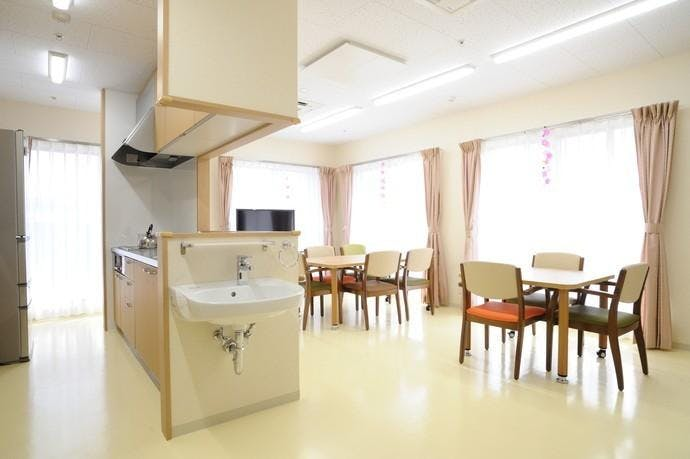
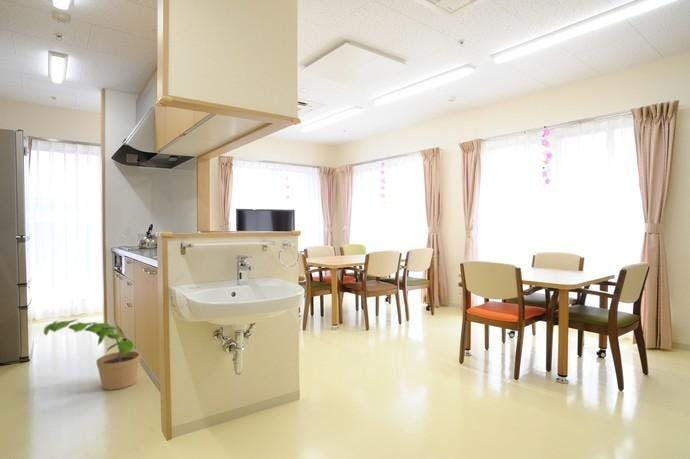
+ potted plant [43,318,142,391]
